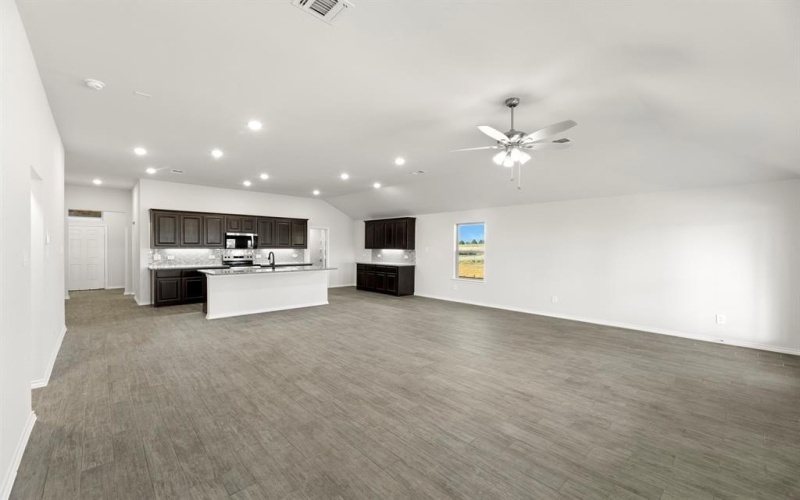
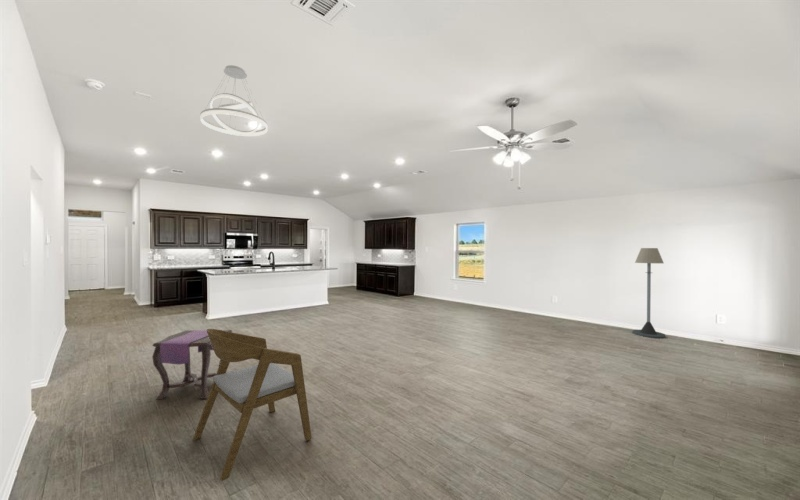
+ side table [151,328,233,400]
+ pendant light [199,64,269,137]
+ floor lamp [631,247,666,339]
+ armchair [192,328,312,482]
